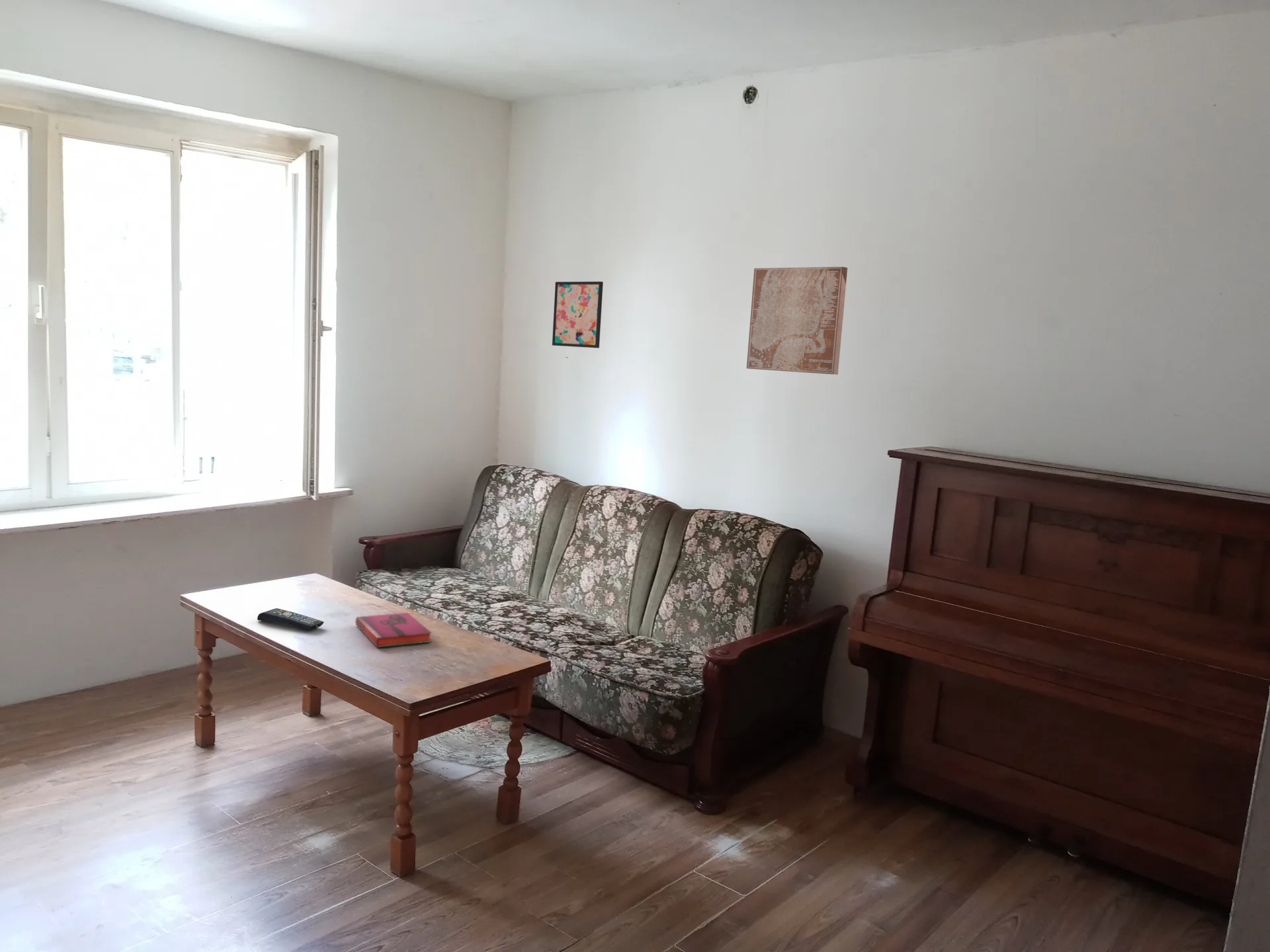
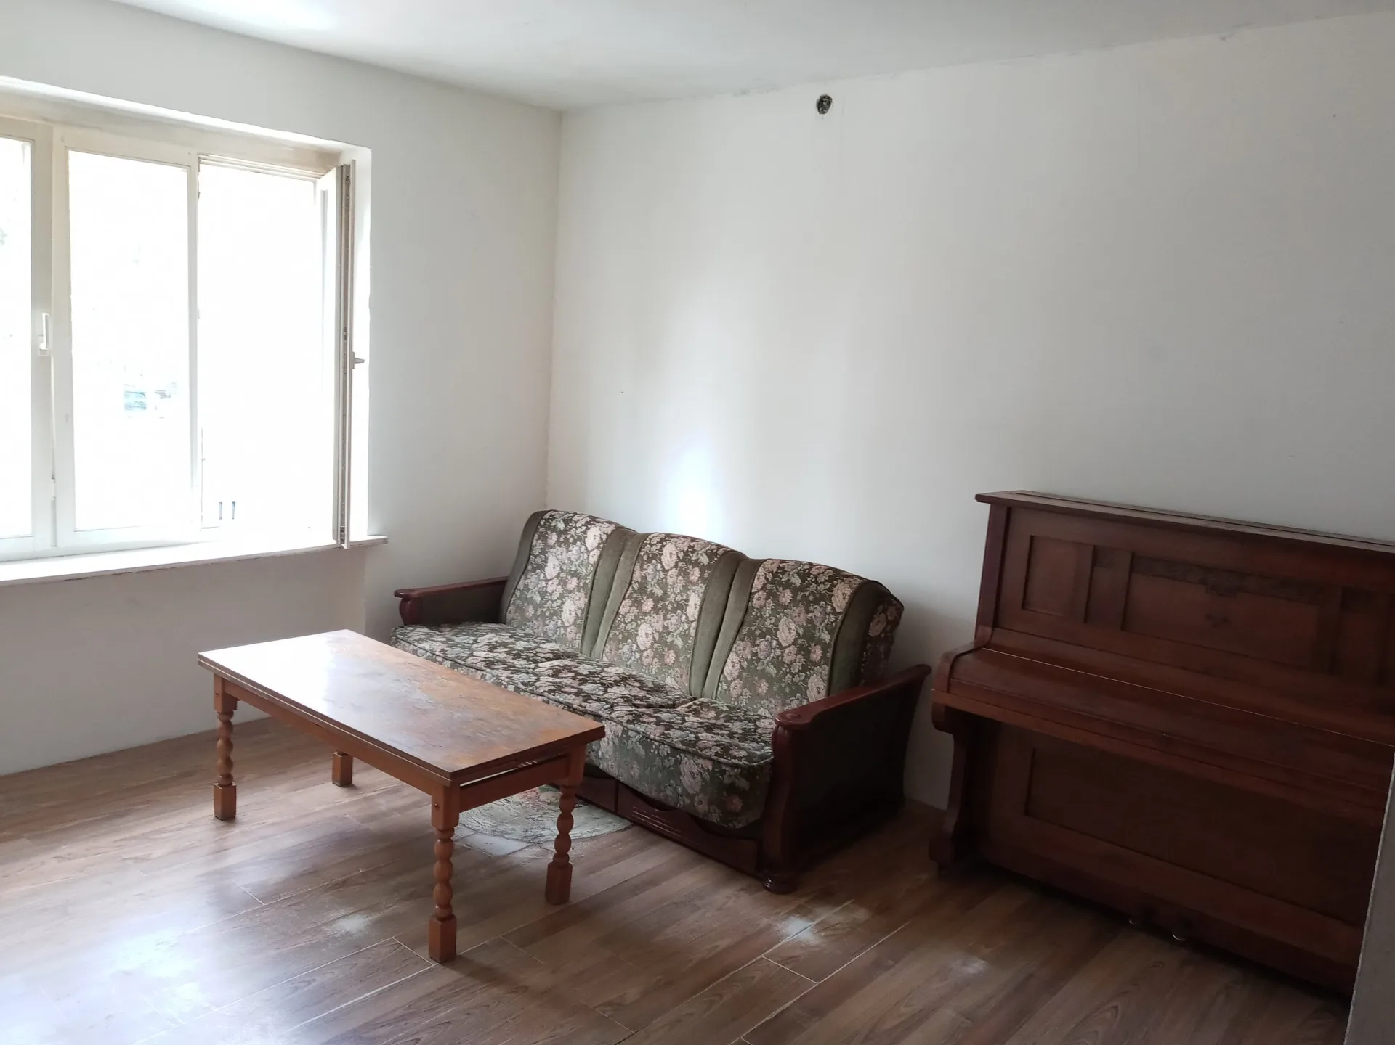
- wall art [552,281,604,348]
- remote control [257,608,325,631]
- wall art [746,266,848,376]
- hardback book [355,612,433,649]
